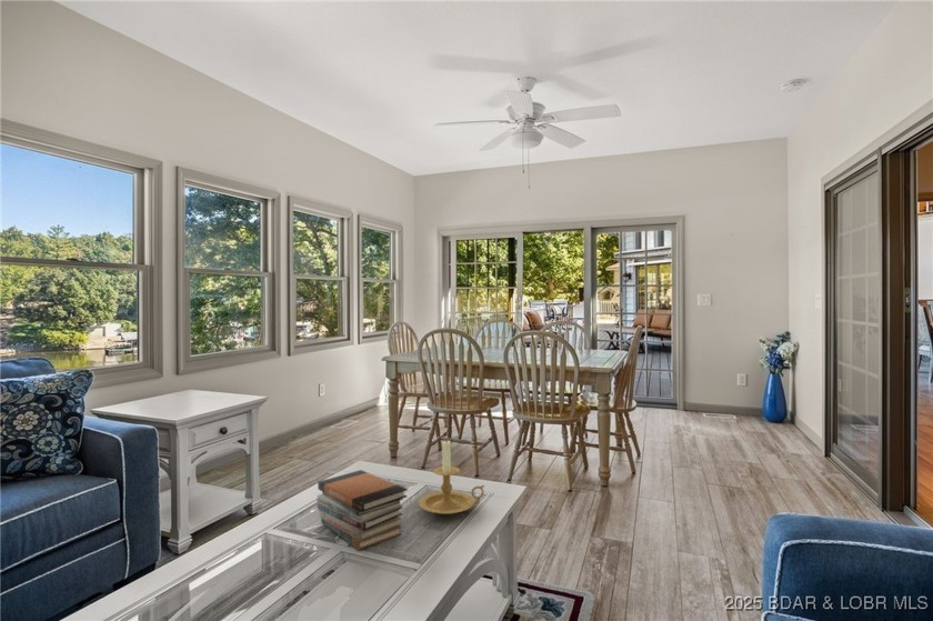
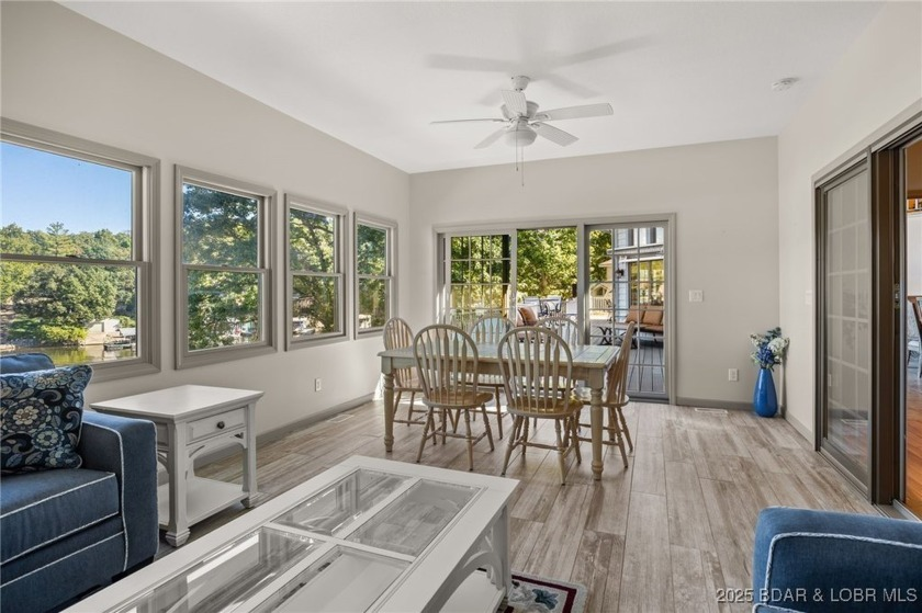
- book stack [315,469,409,551]
- candle holder [418,438,485,515]
